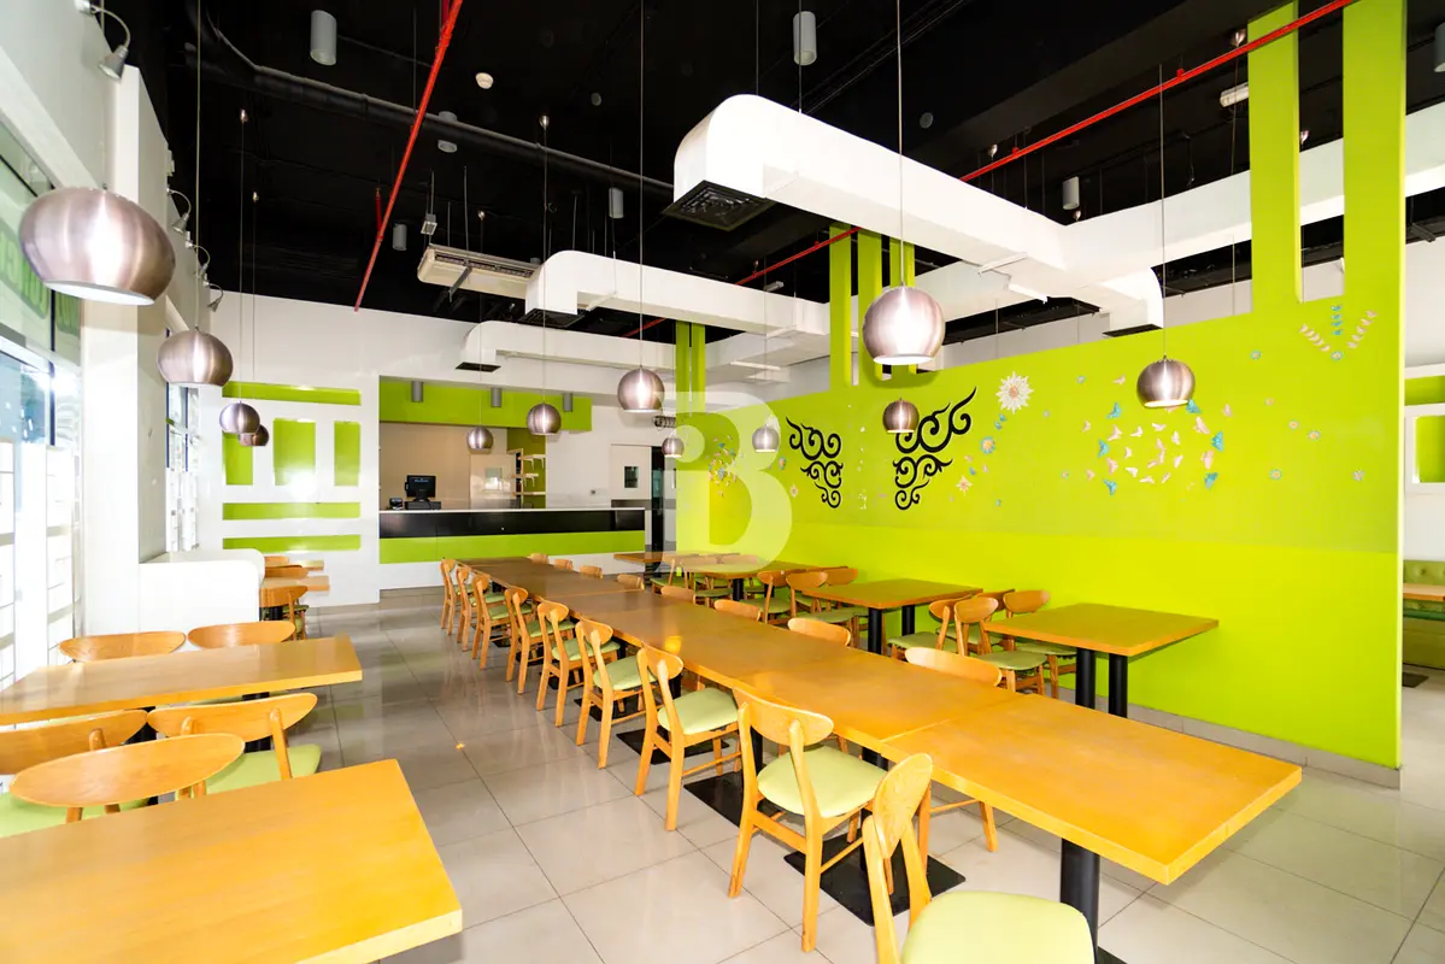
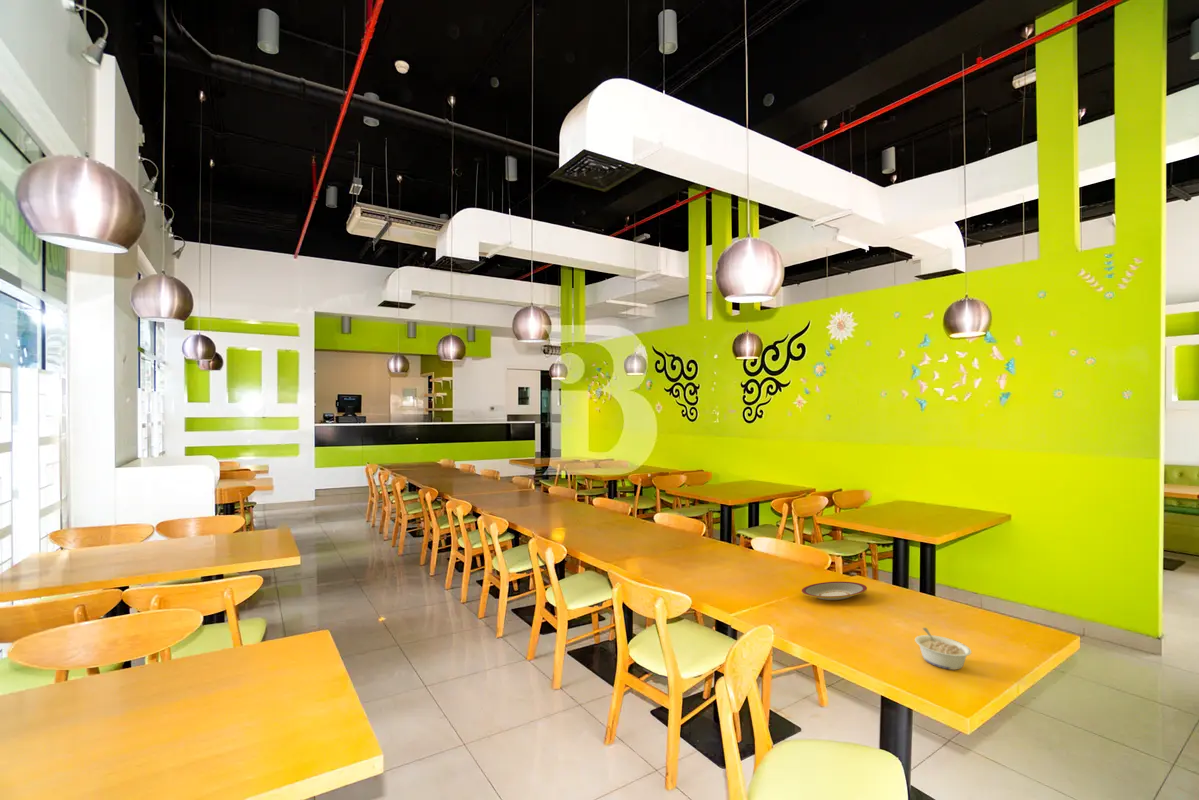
+ legume [914,627,972,671]
+ plate [801,581,868,601]
